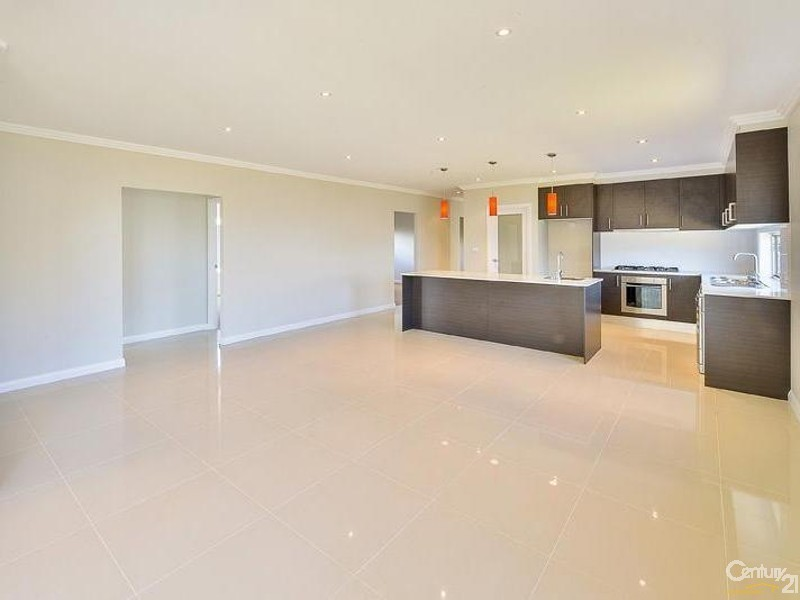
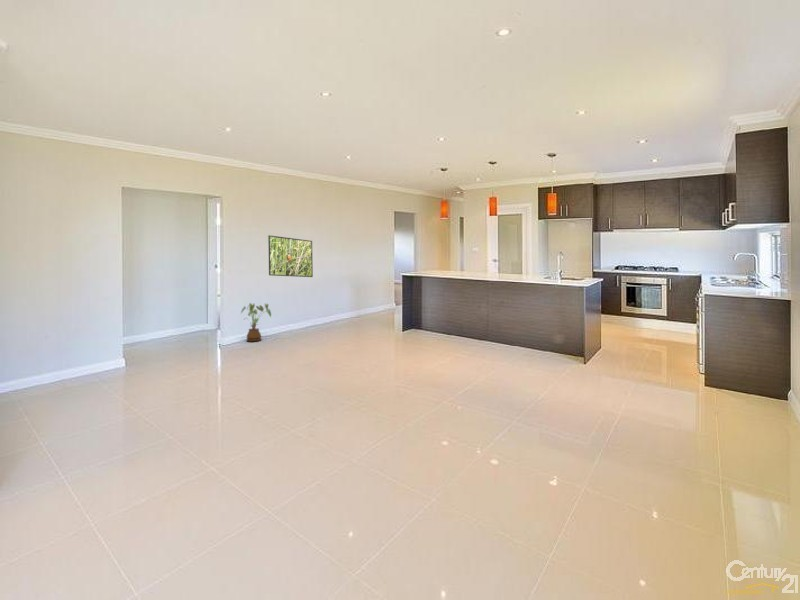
+ house plant [240,302,272,342]
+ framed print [267,234,314,278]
